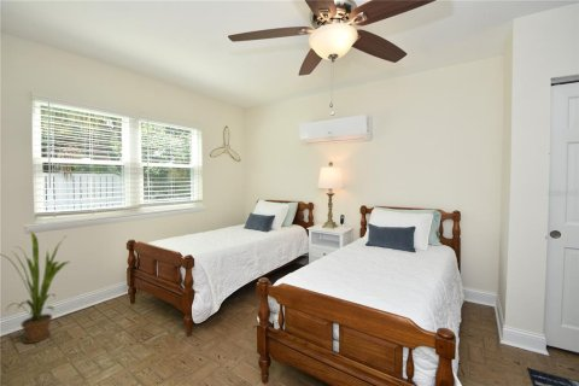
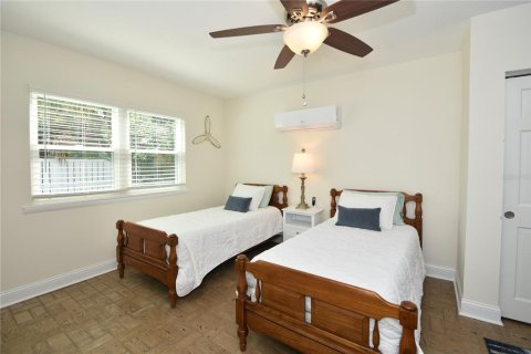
- house plant [0,230,70,344]
